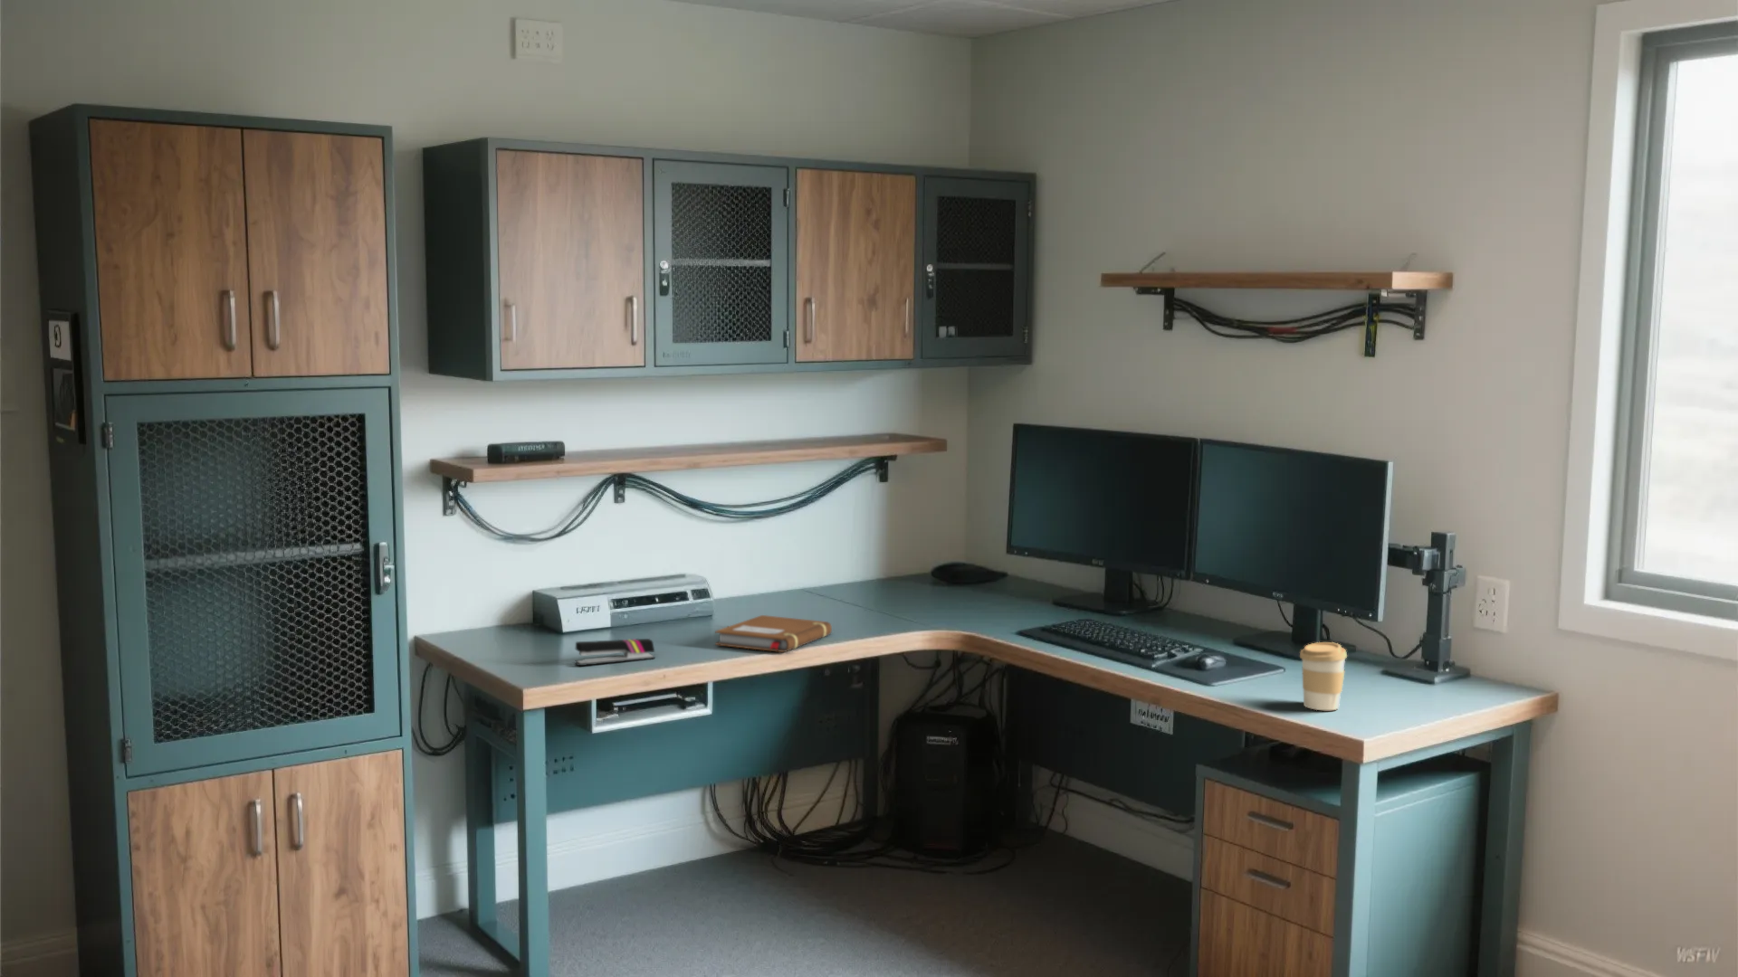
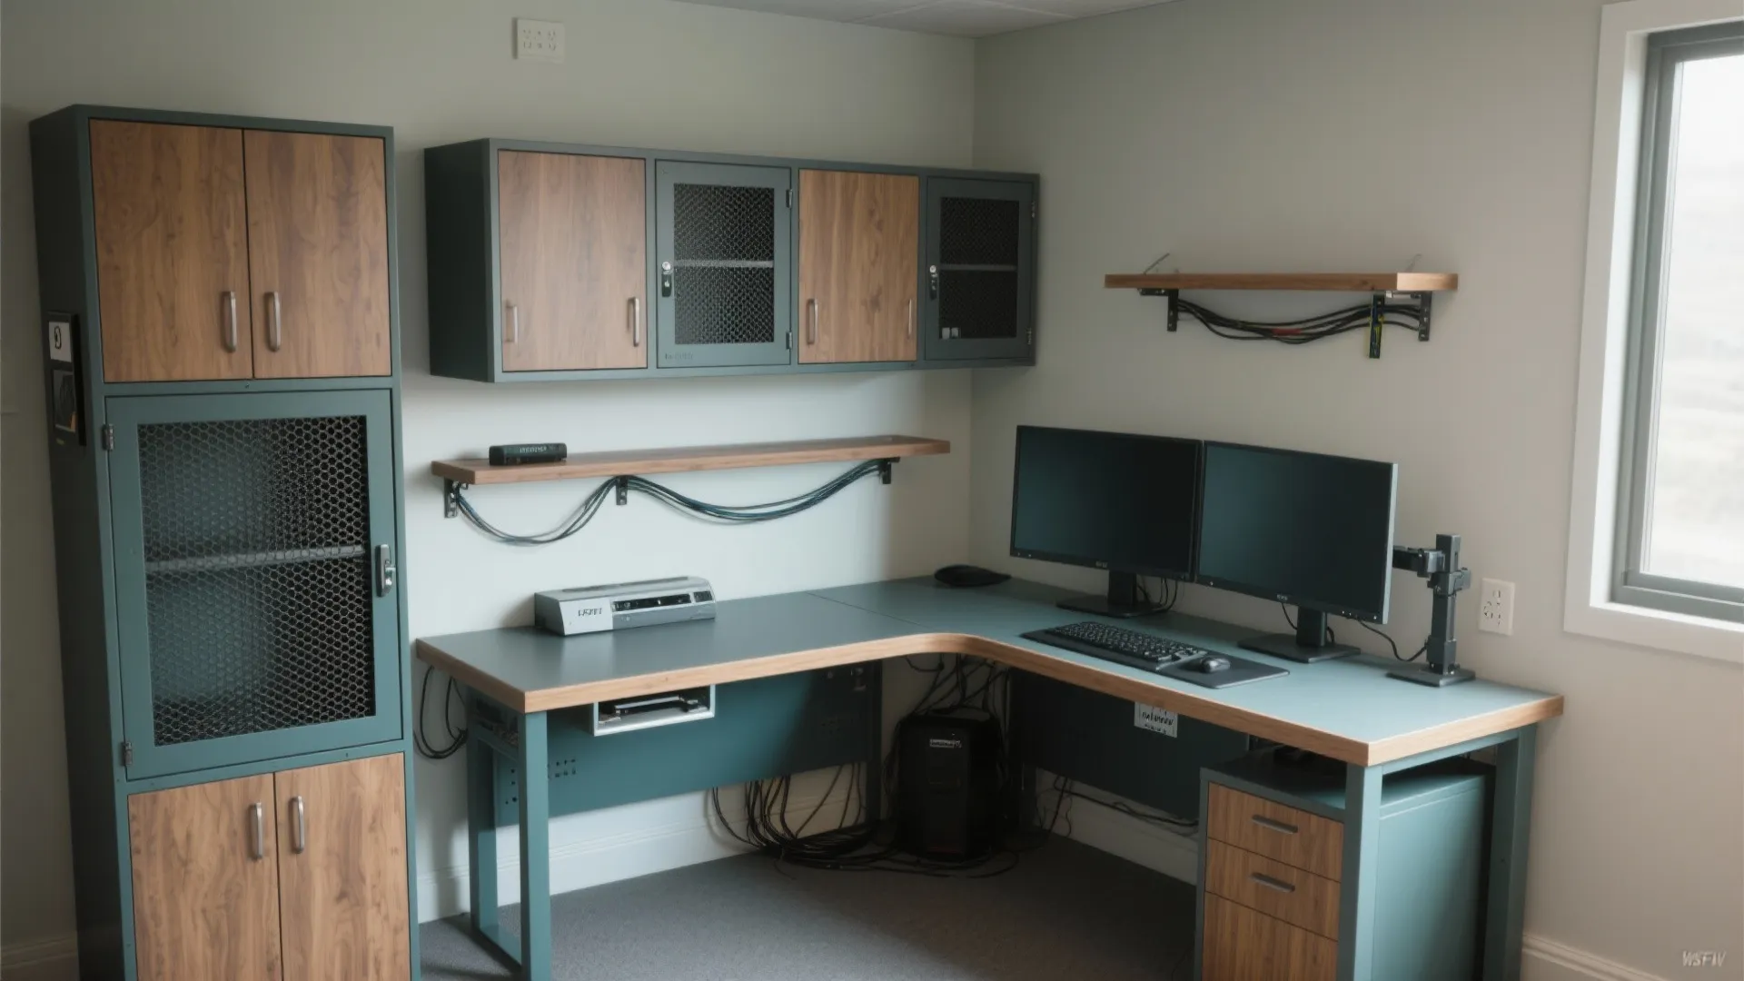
- notebook [714,614,833,654]
- coffee cup [1299,642,1348,711]
- stapler [574,638,655,667]
